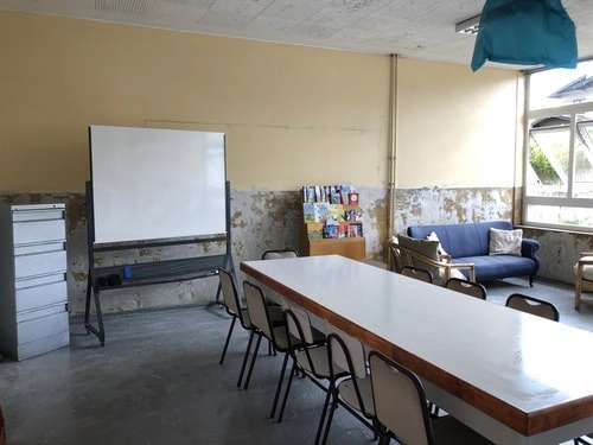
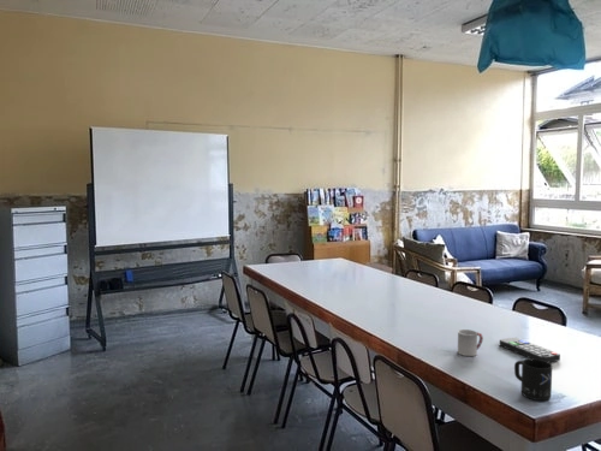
+ cup [457,328,484,357]
+ remote control [499,337,561,363]
+ mug [513,358,553,402]
